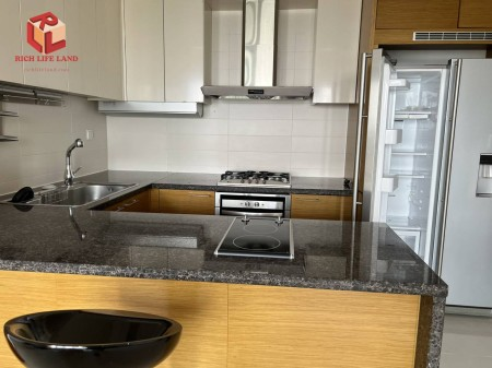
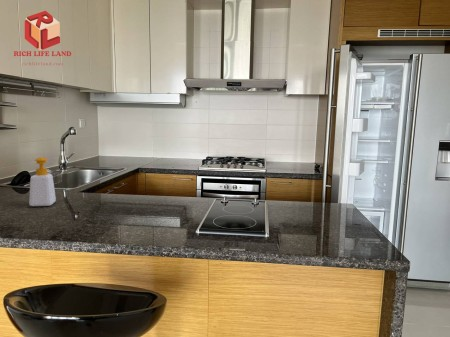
+ soap bottle [28,157,57,207]
